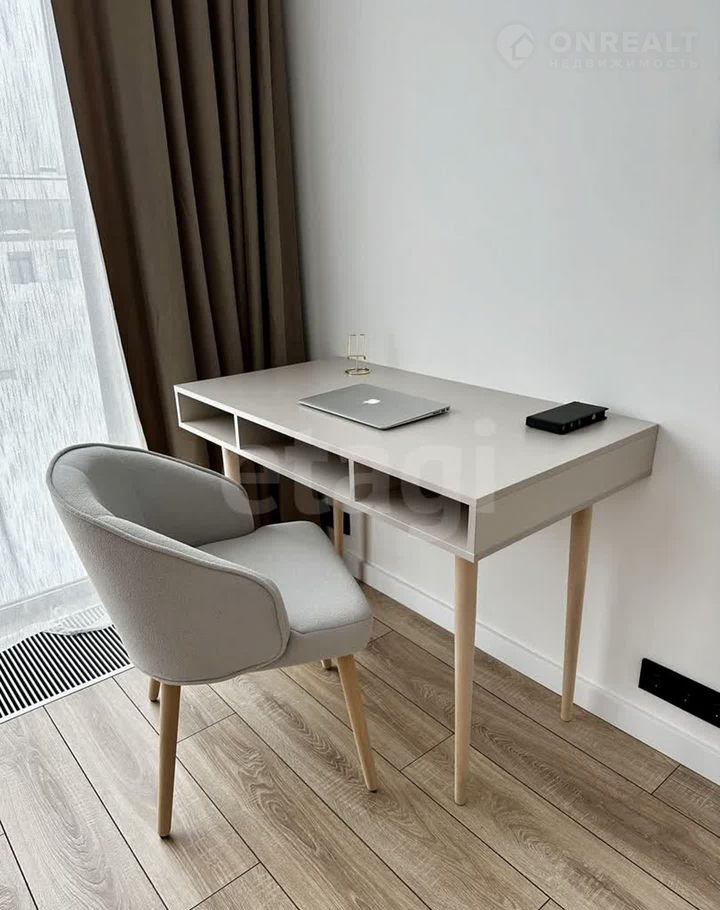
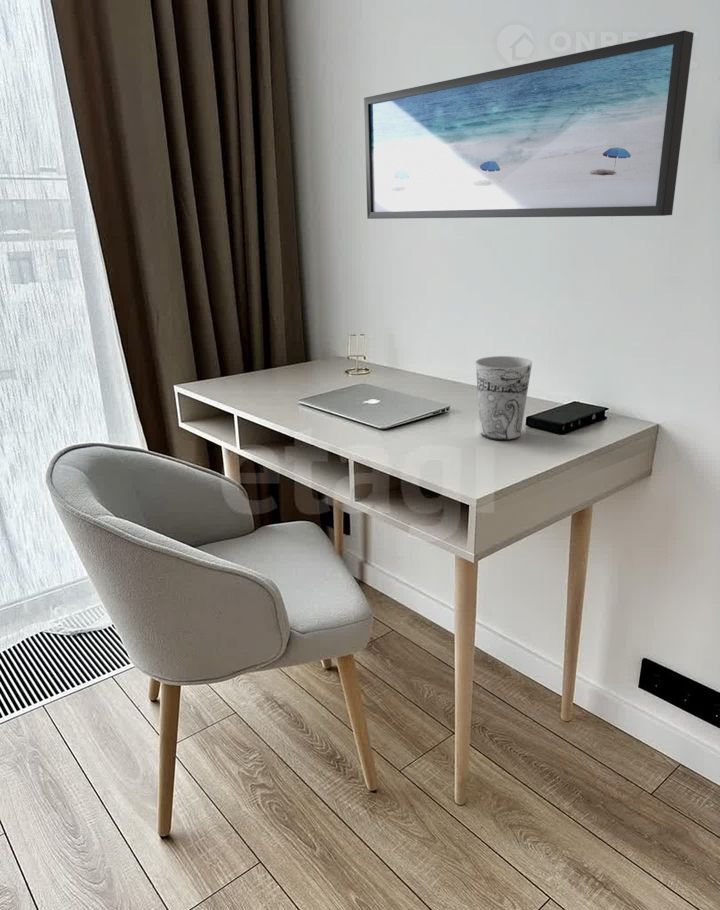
+ cup [474,355,533,441]
+ wall art [363,30,695,220]
